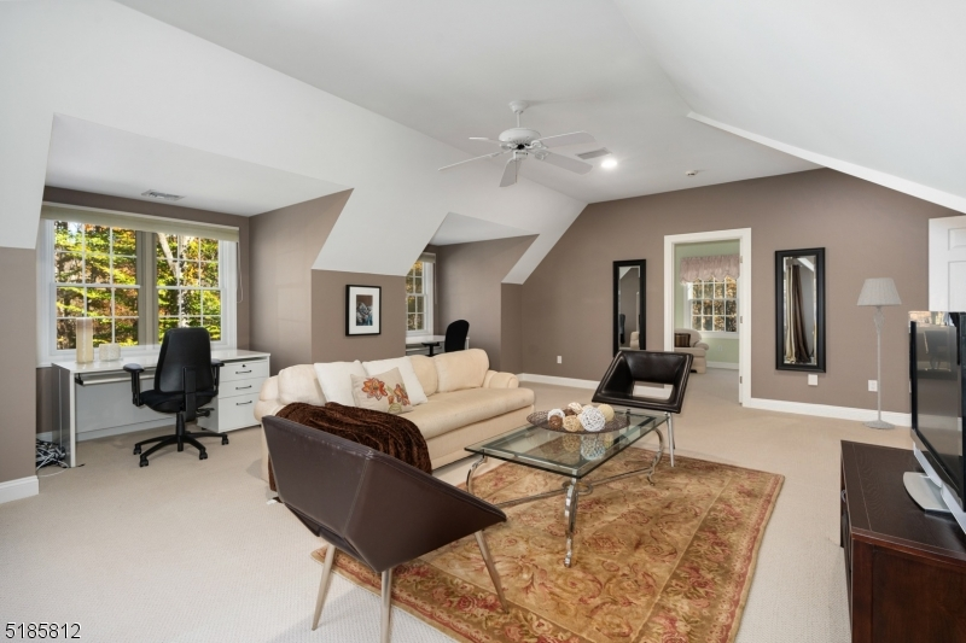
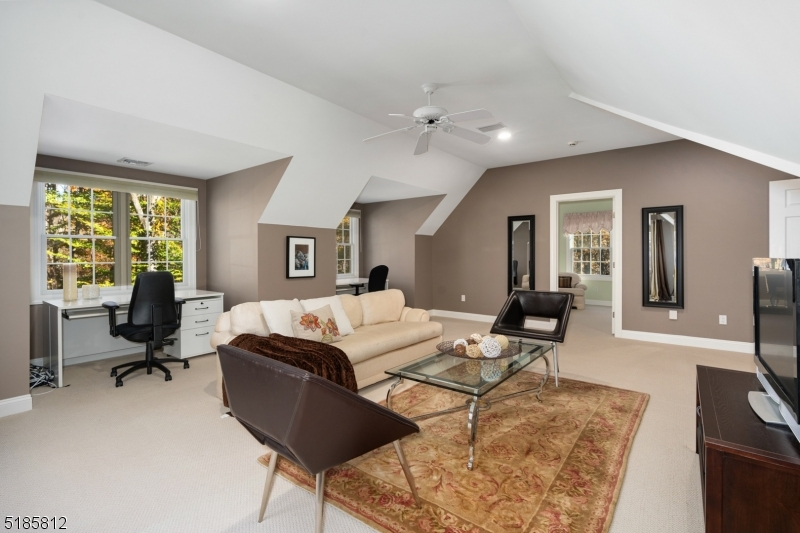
- floor lamp [856,276,903,431]
